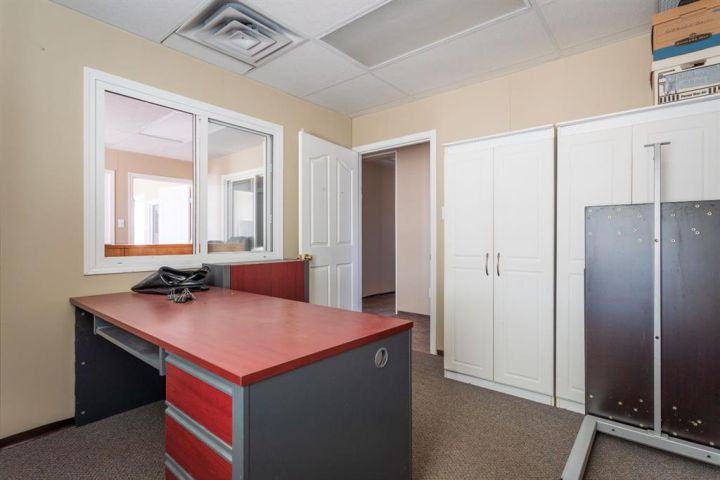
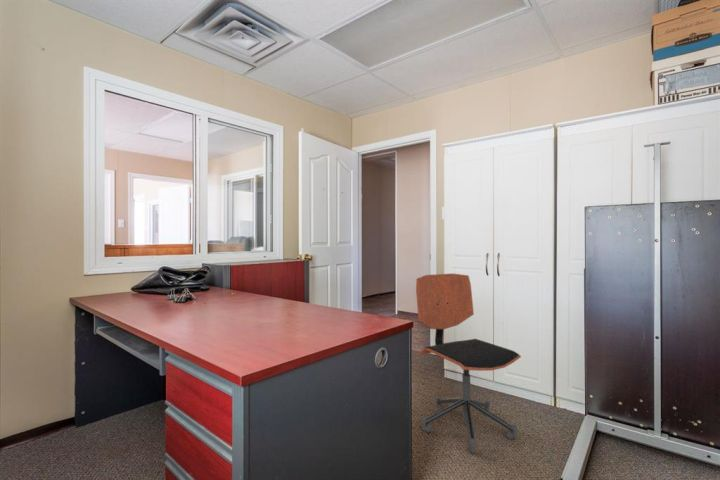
+ office chair [415,273,522,454]
